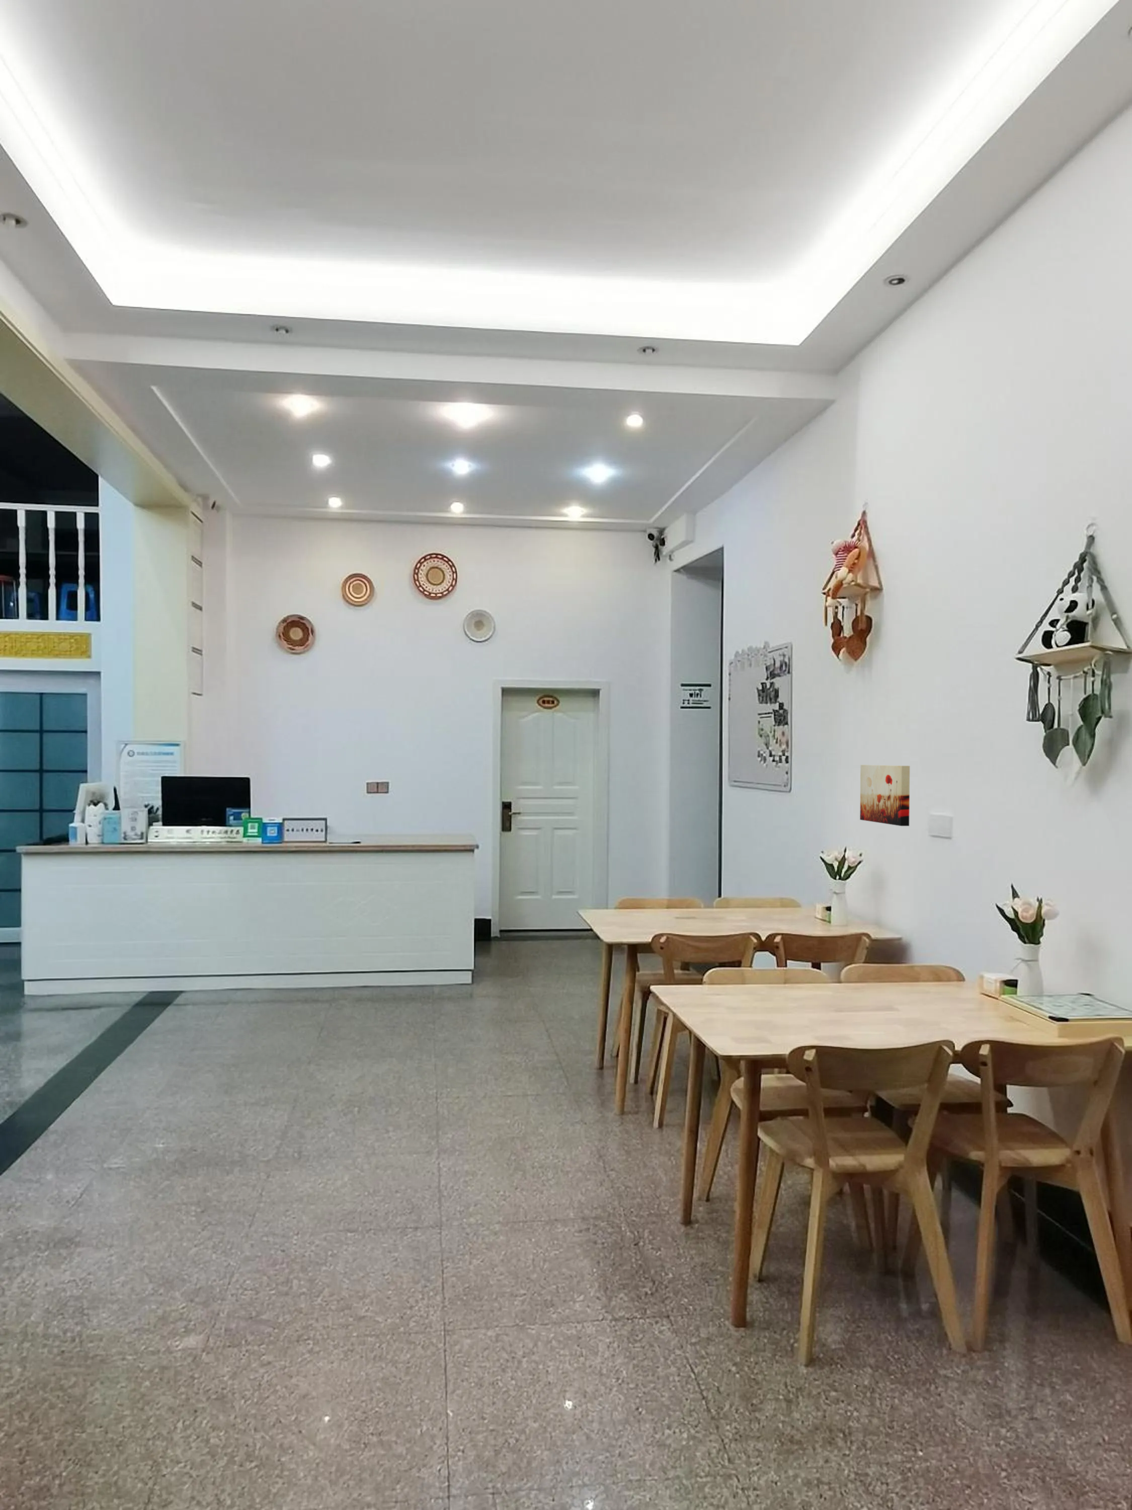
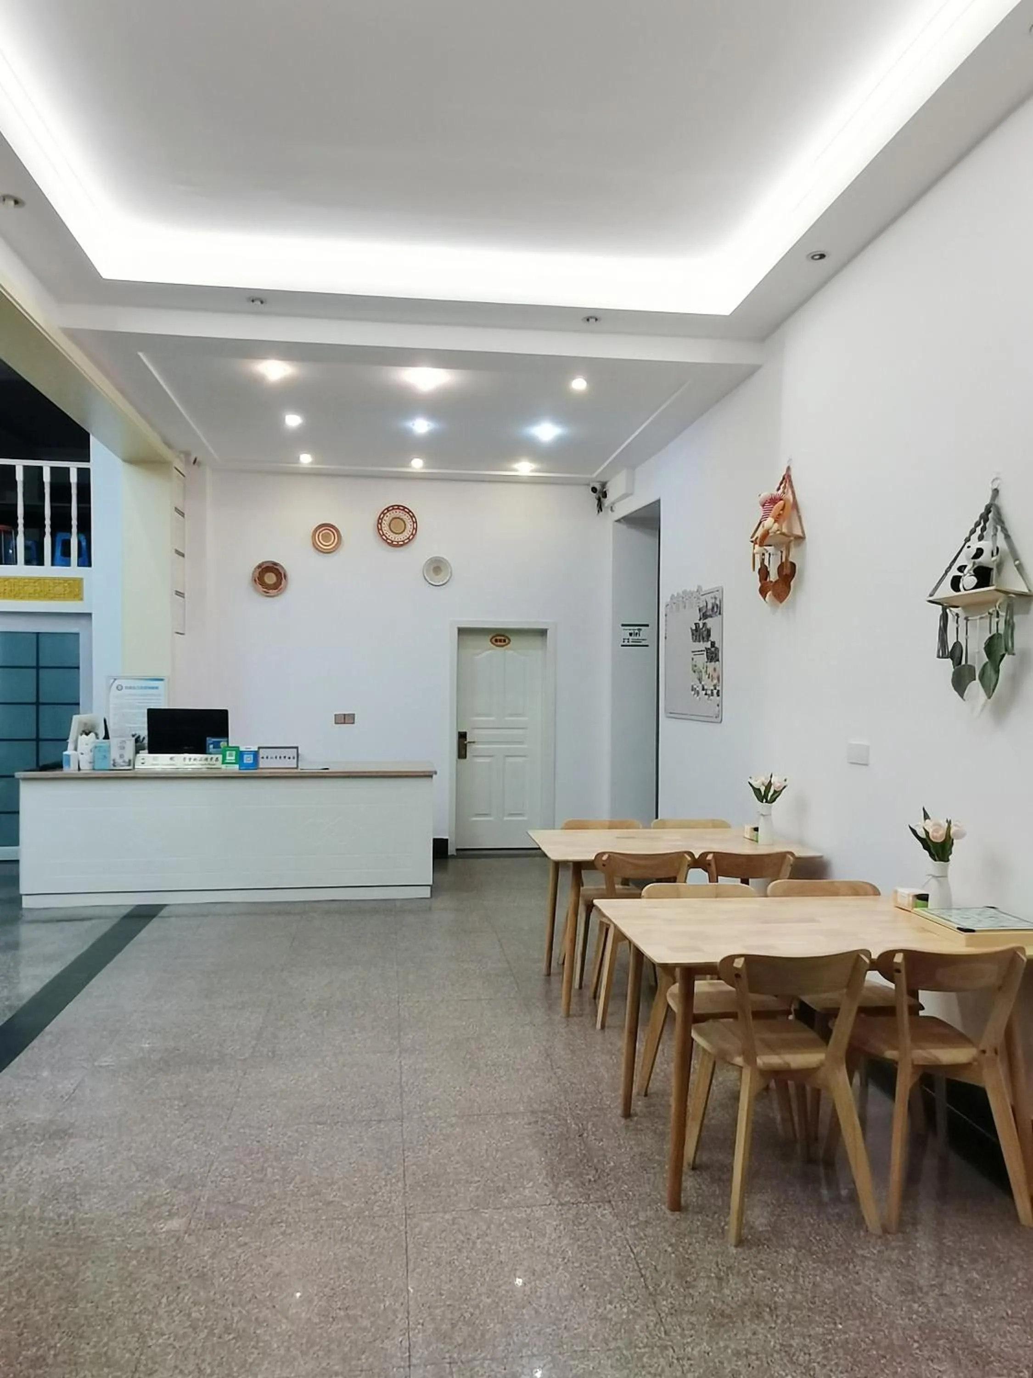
- wall art [860,765,910,826]
